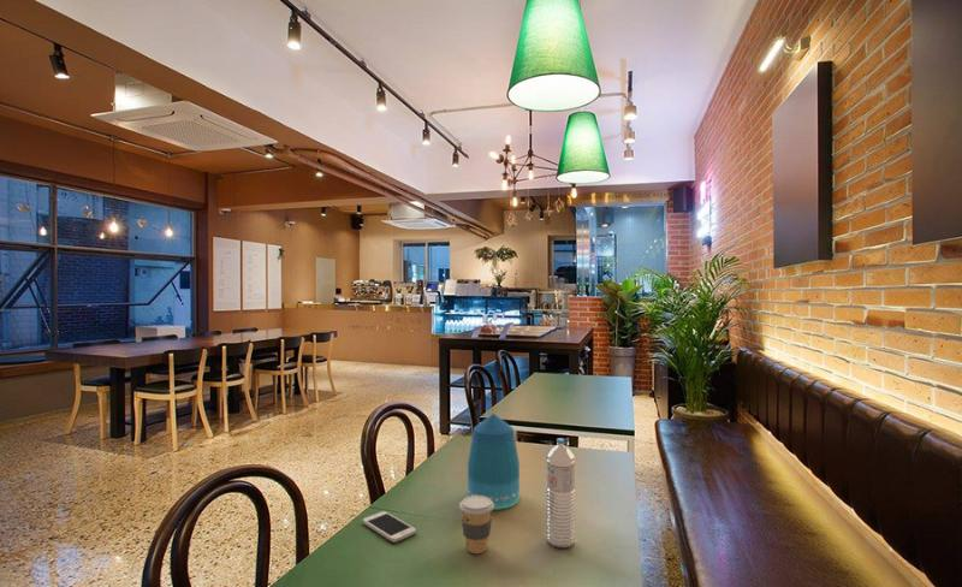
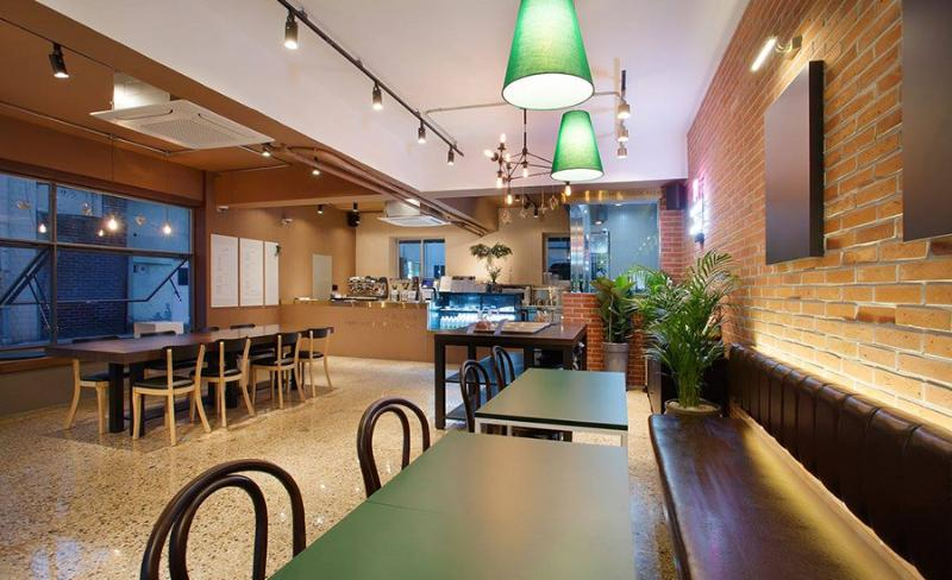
- water bottle [546,437,576,549]
- coffee cup [458,496,494,555]
- vase [467,413,521,511]
- smartphone [362,510,417,544]
